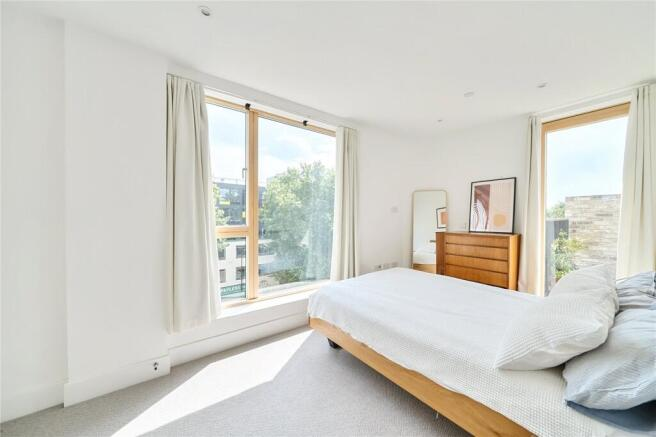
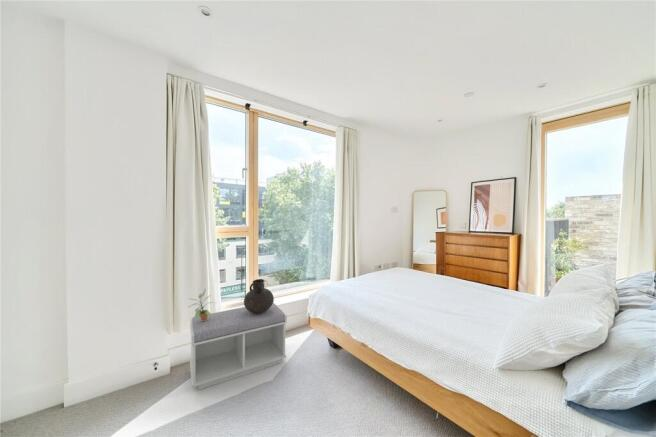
+ potted plant [187,287,217,321]
+ bench [189,302,288,391]
+ vase [243,278,275,314]
